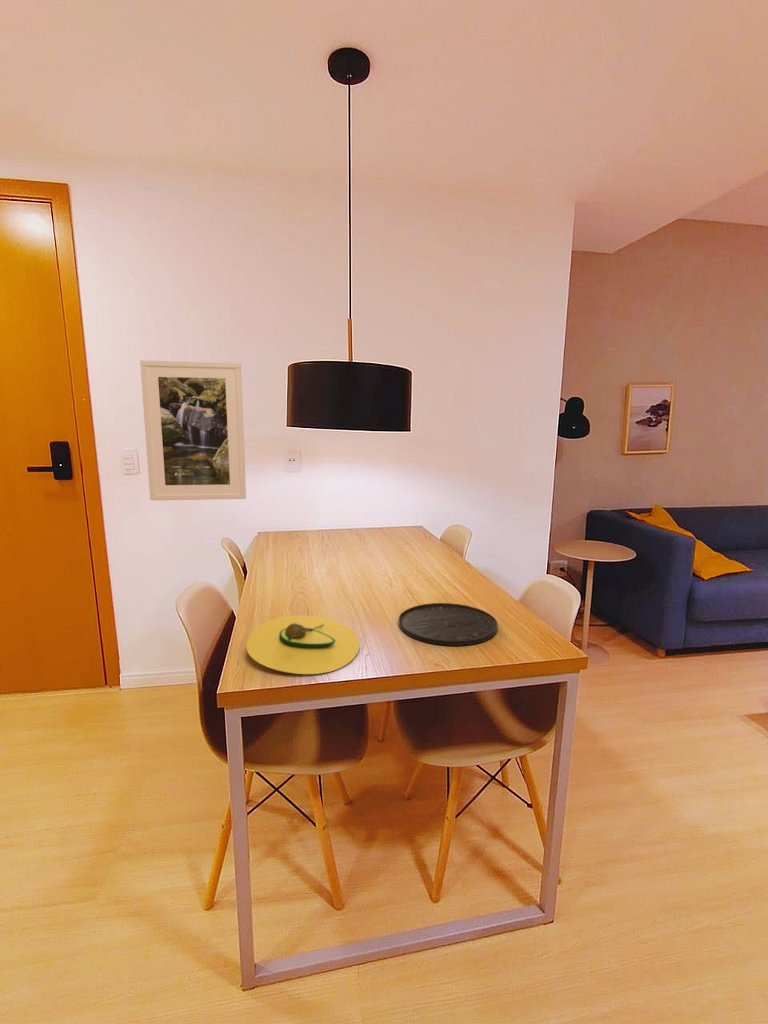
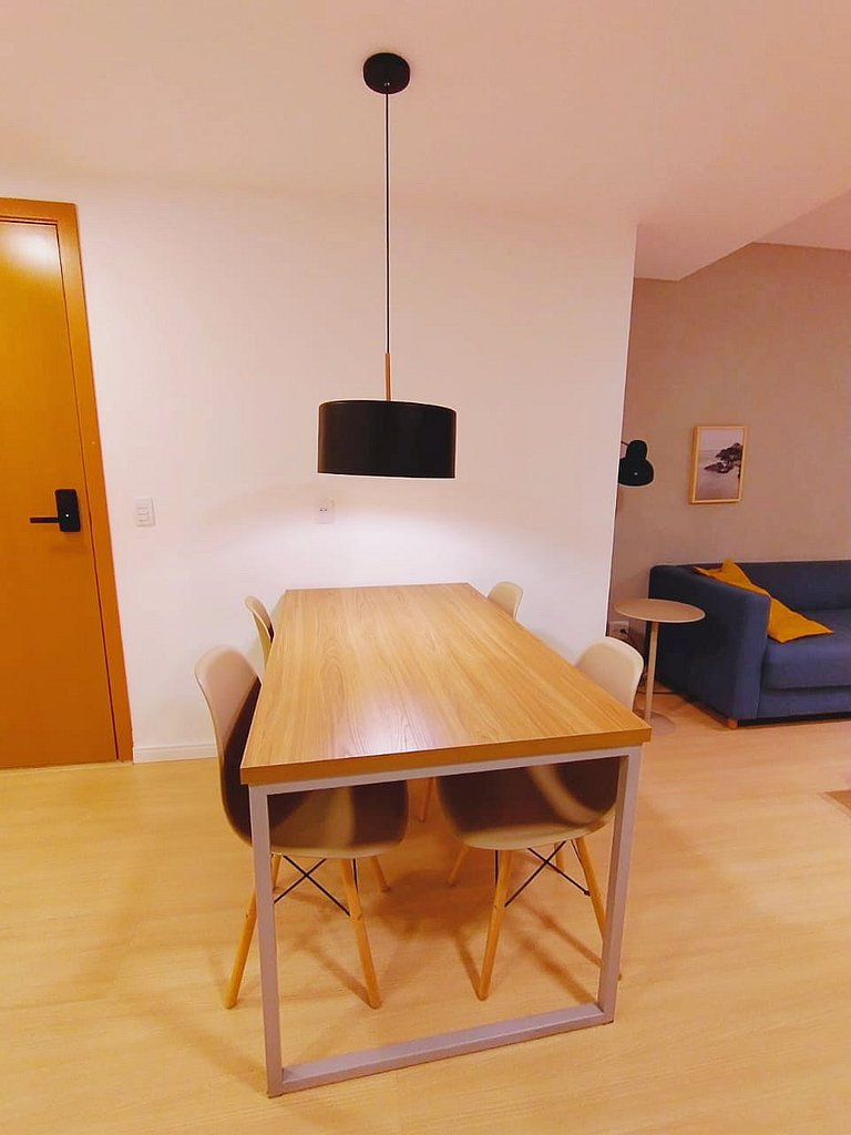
- avocado [245,614,361,675]
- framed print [139,359,247,501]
- plate [398,602,499,647]
